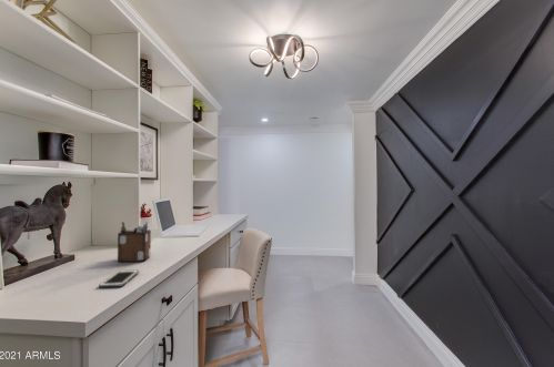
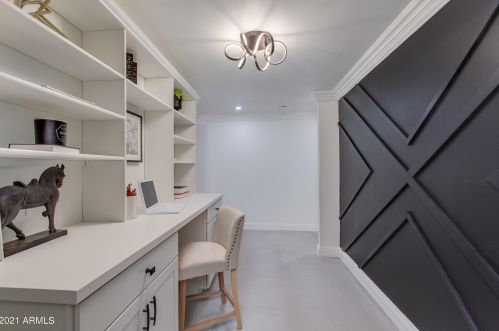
- desk organizer [117,221,152,263]
- cell phone [98,268,140,288]
